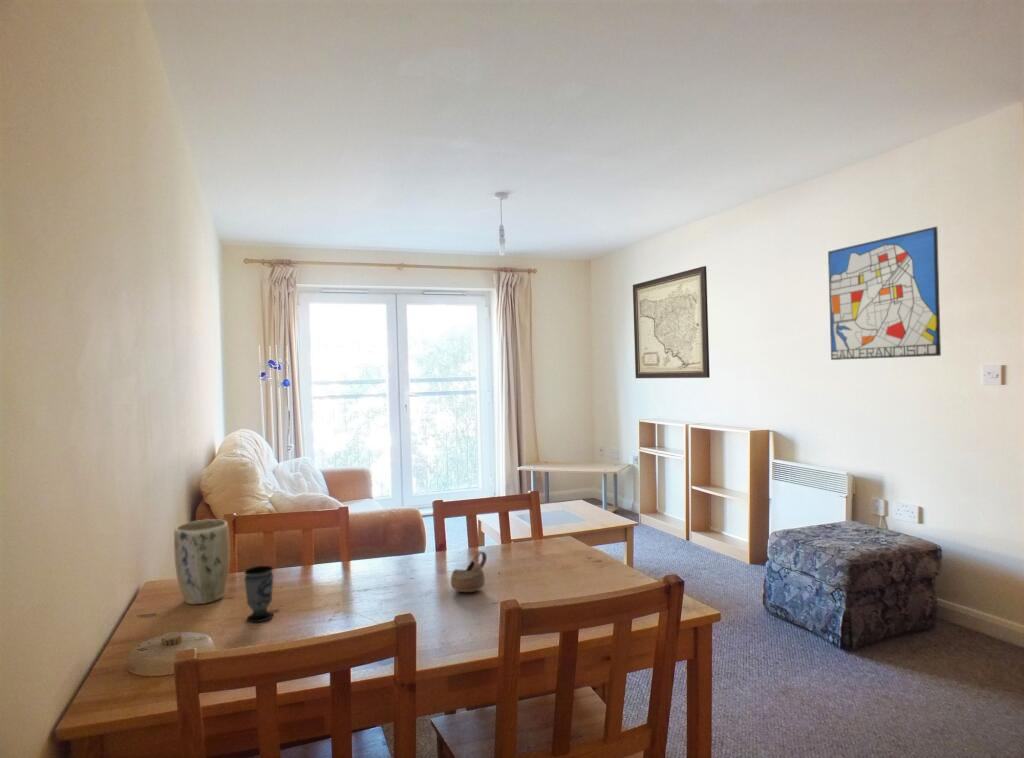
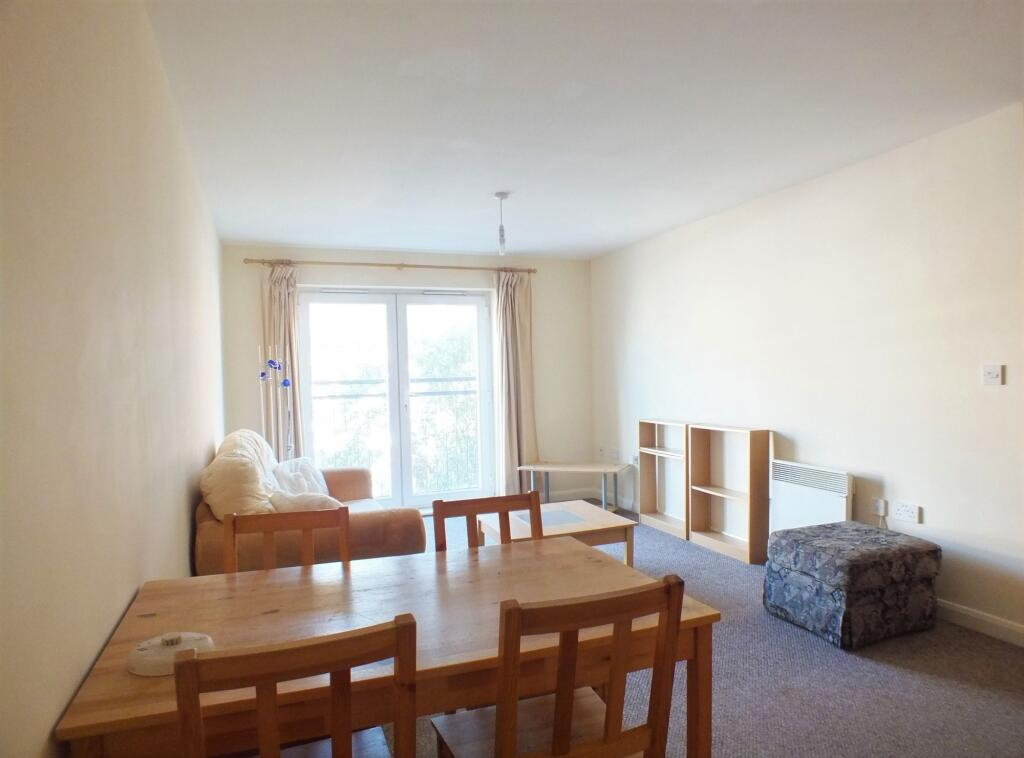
- cup [243,565,274,623]
- cup [450,550,488,593]
- wall art [827,226,942,361]
- plant pot [173,518,231,605]
- wall art [632,265,711,379]
